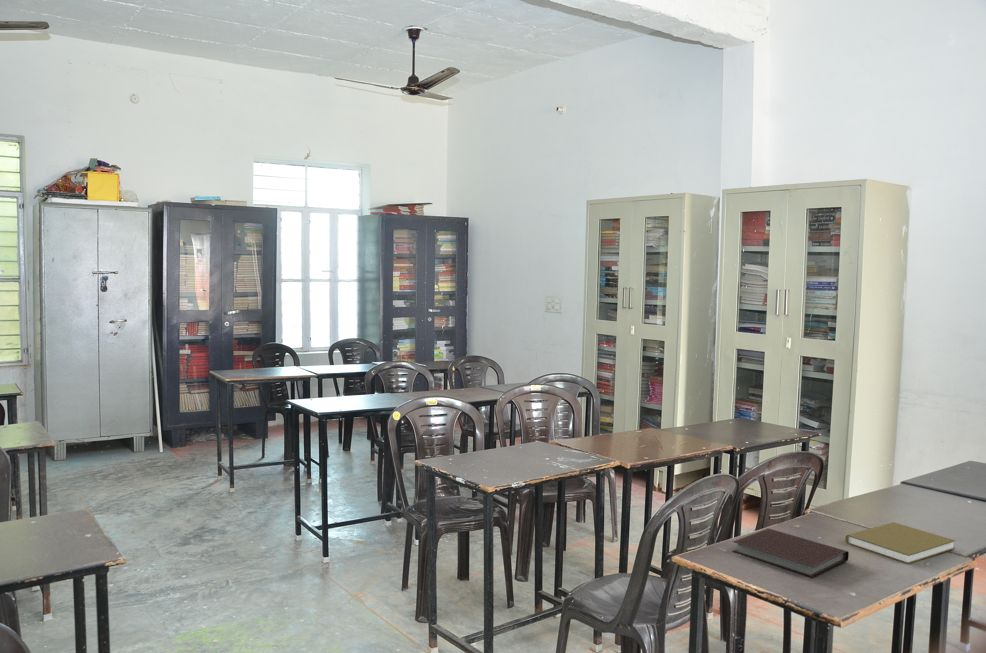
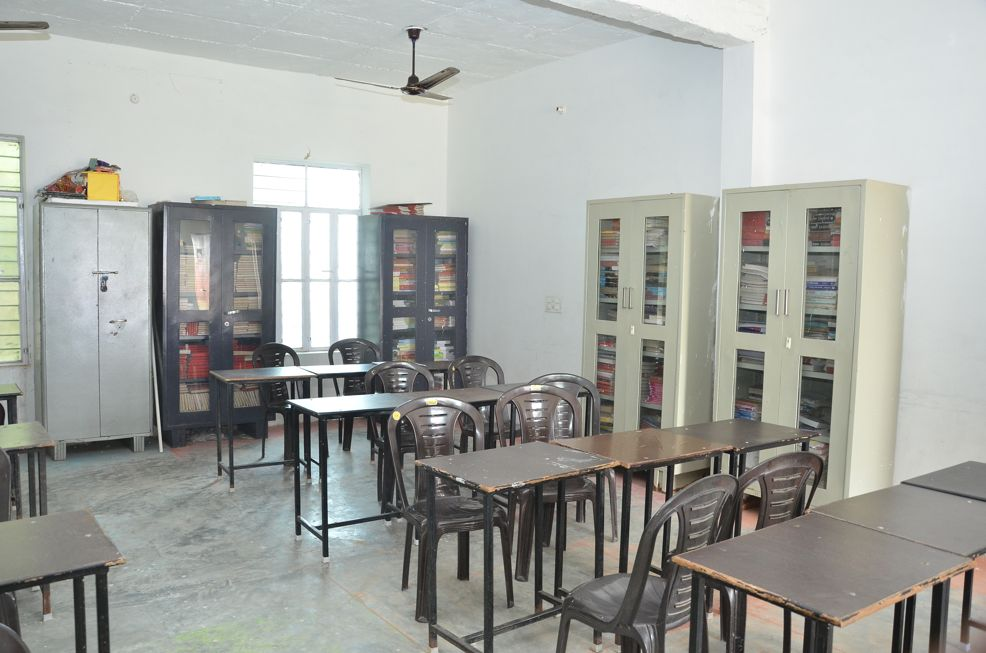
- book [844,521,956,565]
- notebook [731,528,850,579]
